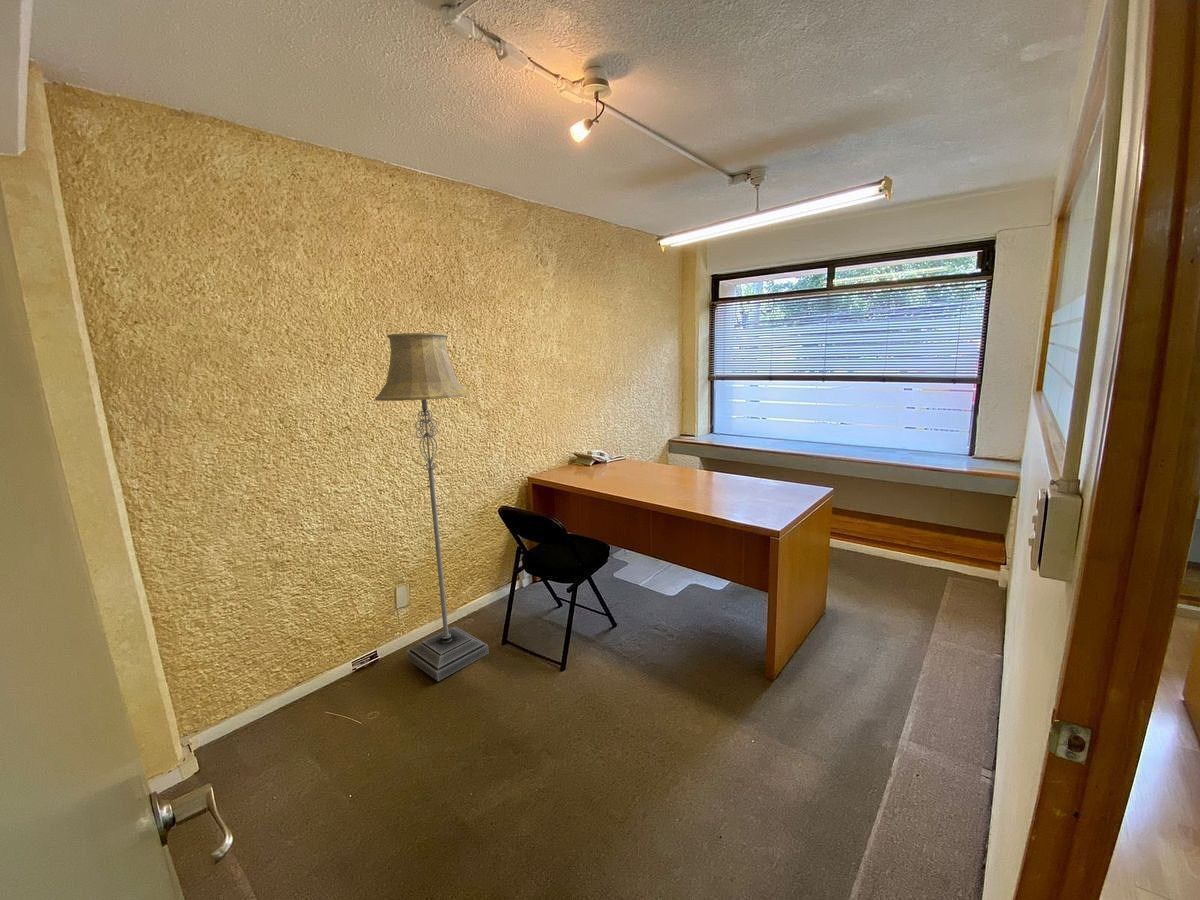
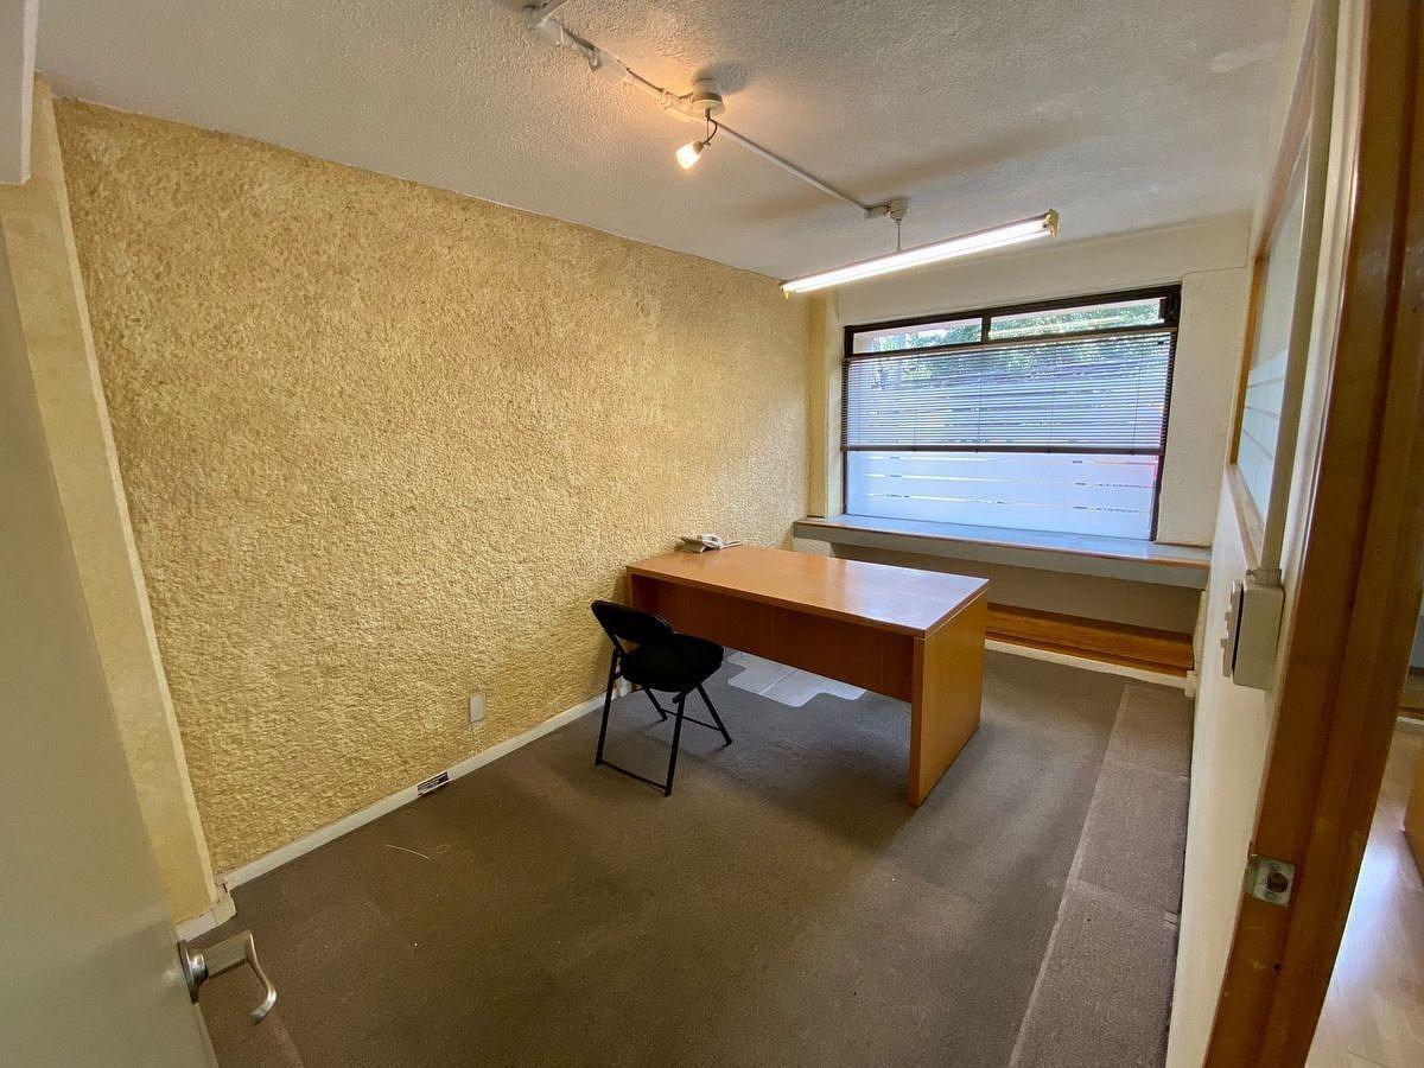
- floor lamp [374,332,490,682]
